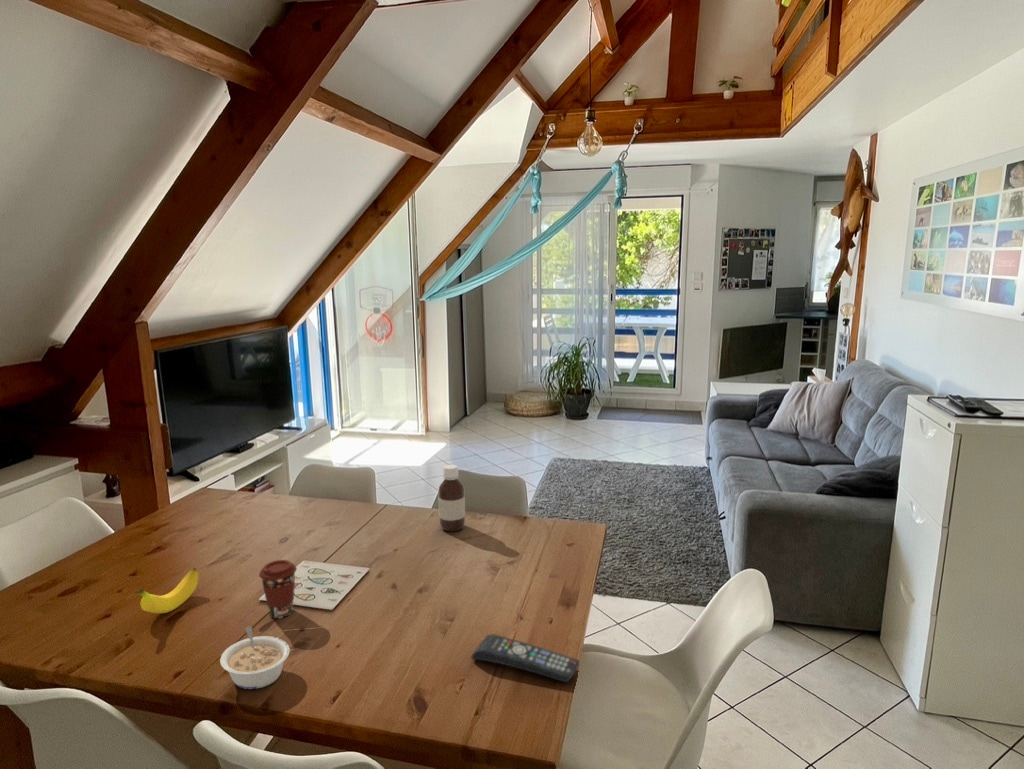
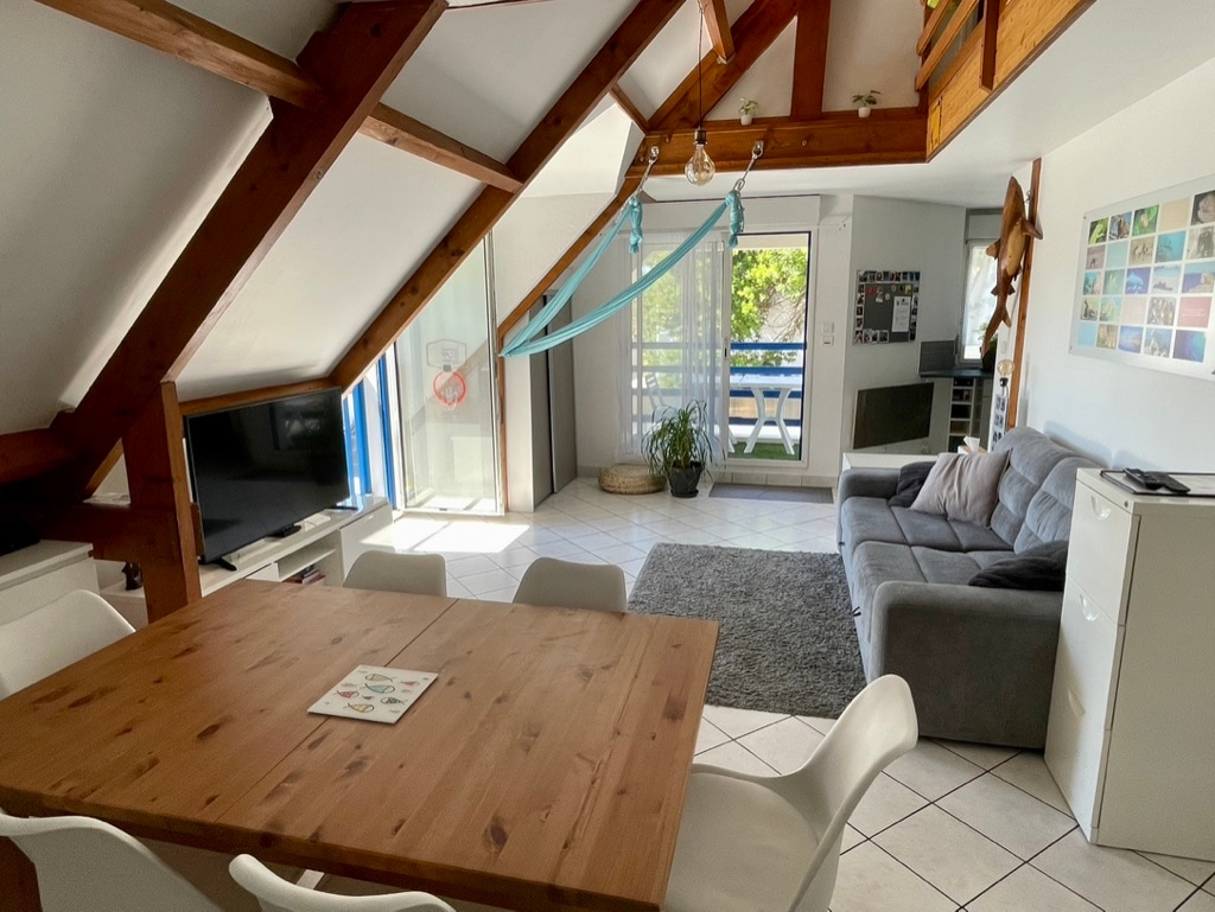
- banana [133,567,200,614]
- legume [219,625,291,690]
- remote control [470,633,580,683]
- bottle [438,464,466,532]
- coffee cup [258,559,298,619]
